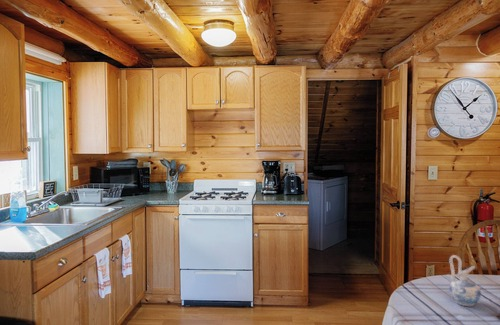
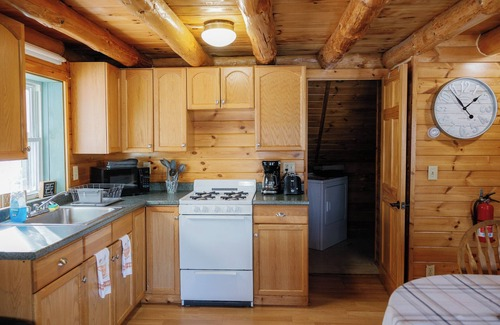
- ceramic pitcher [448,254,482,307]
